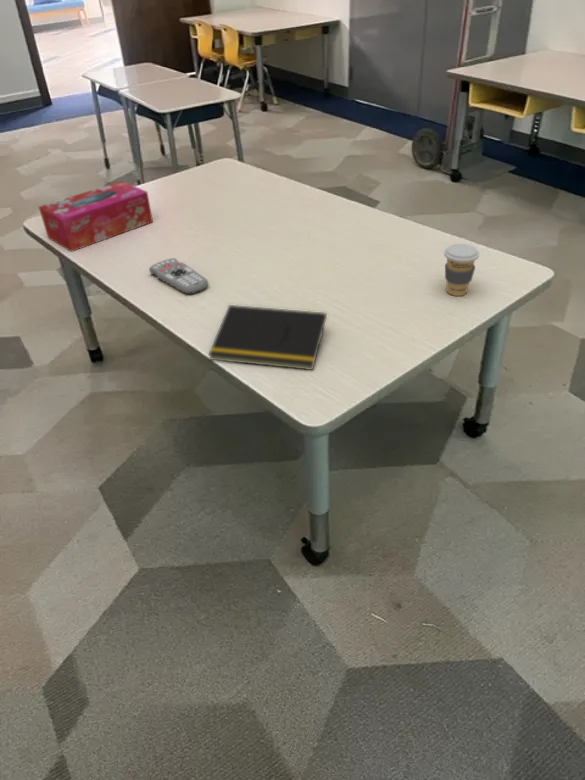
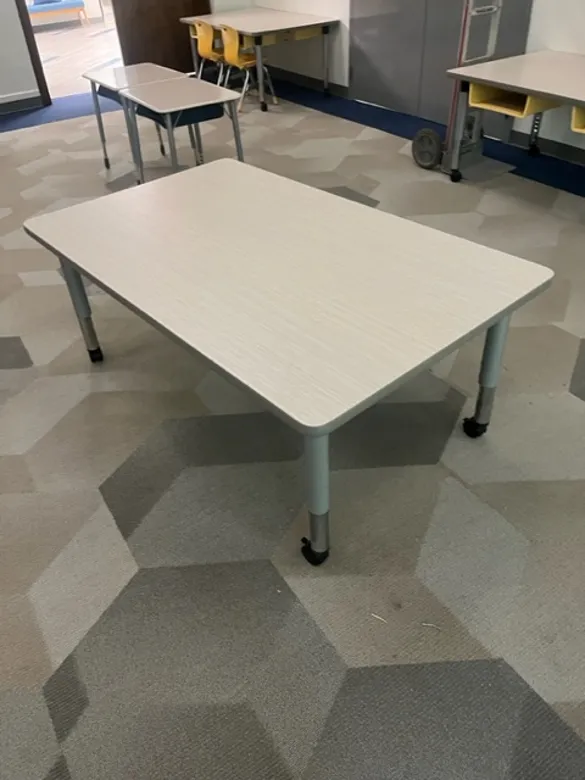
- coffee cup [443,243,480,297]
- tissue box [38,180,154,253]
- remote control [148,257,209,295]
- notepad [207,304,328,371]
